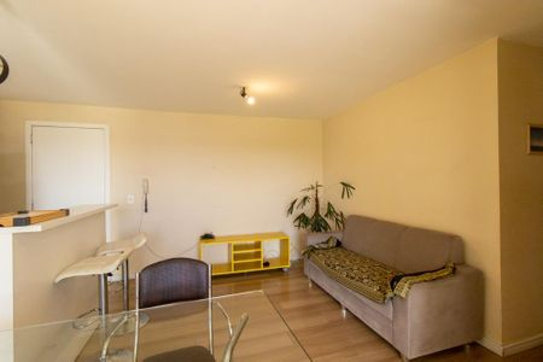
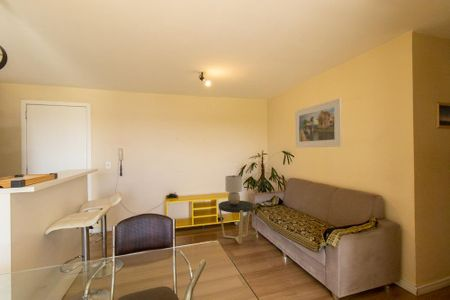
+ side table [218,200,255,245]
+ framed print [294,97,342,149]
+ lamp [224,174,243,206]
